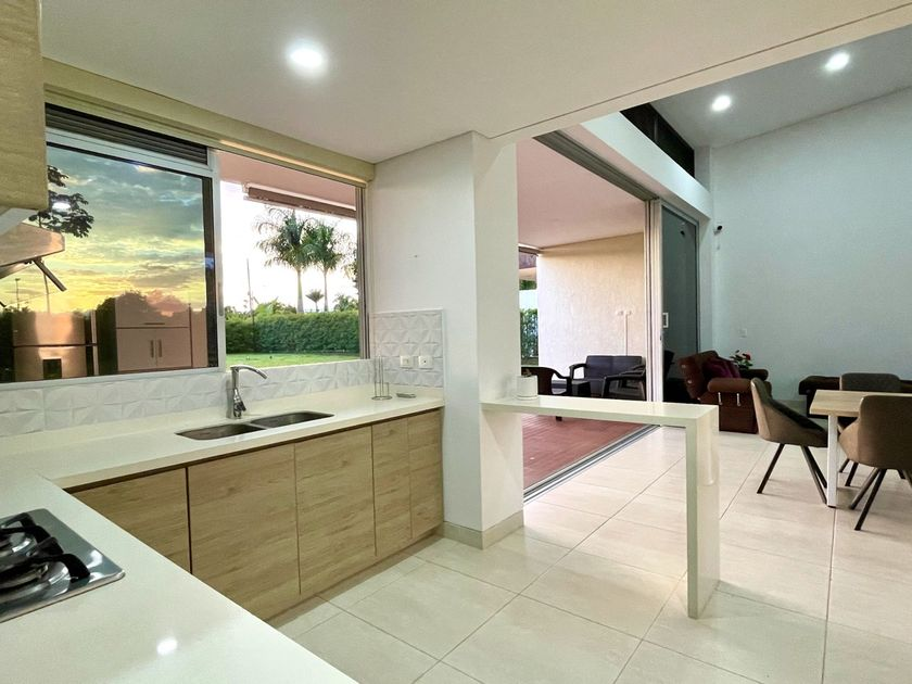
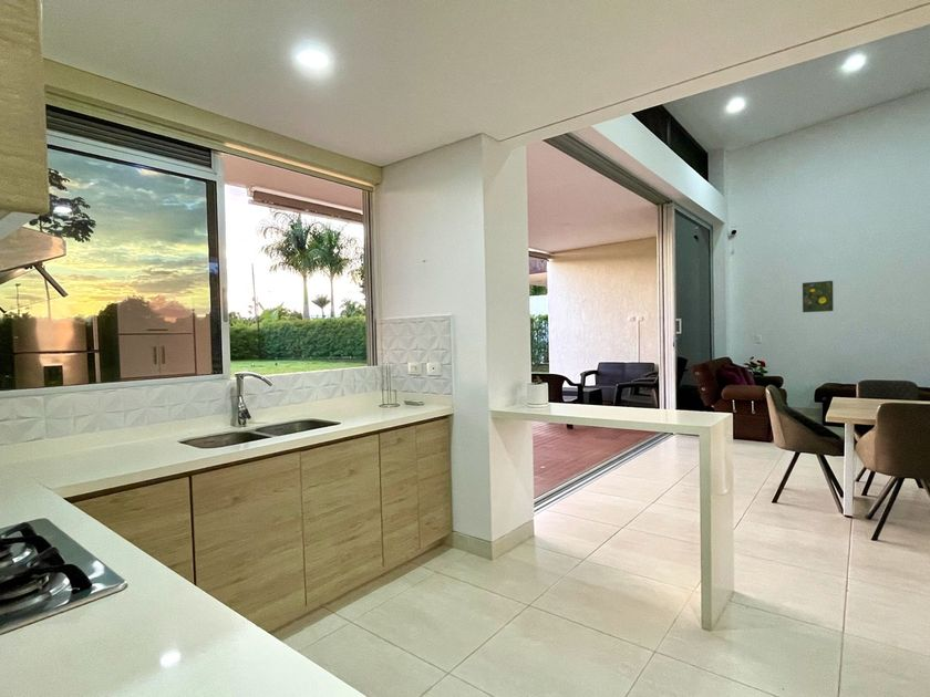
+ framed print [802,280,835,313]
